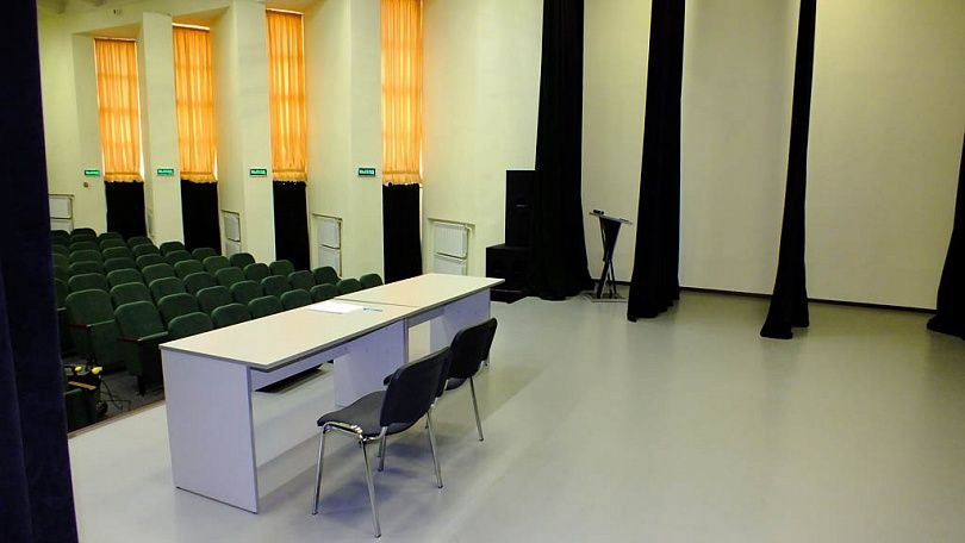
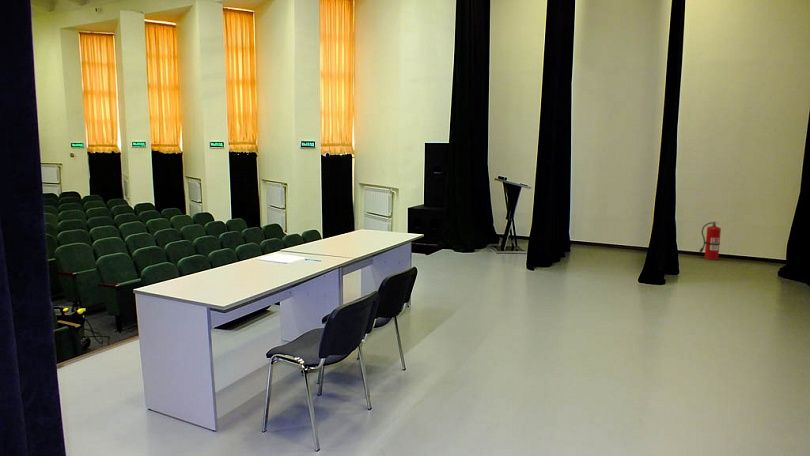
+ fire extinguisher [698,219,722,261]
